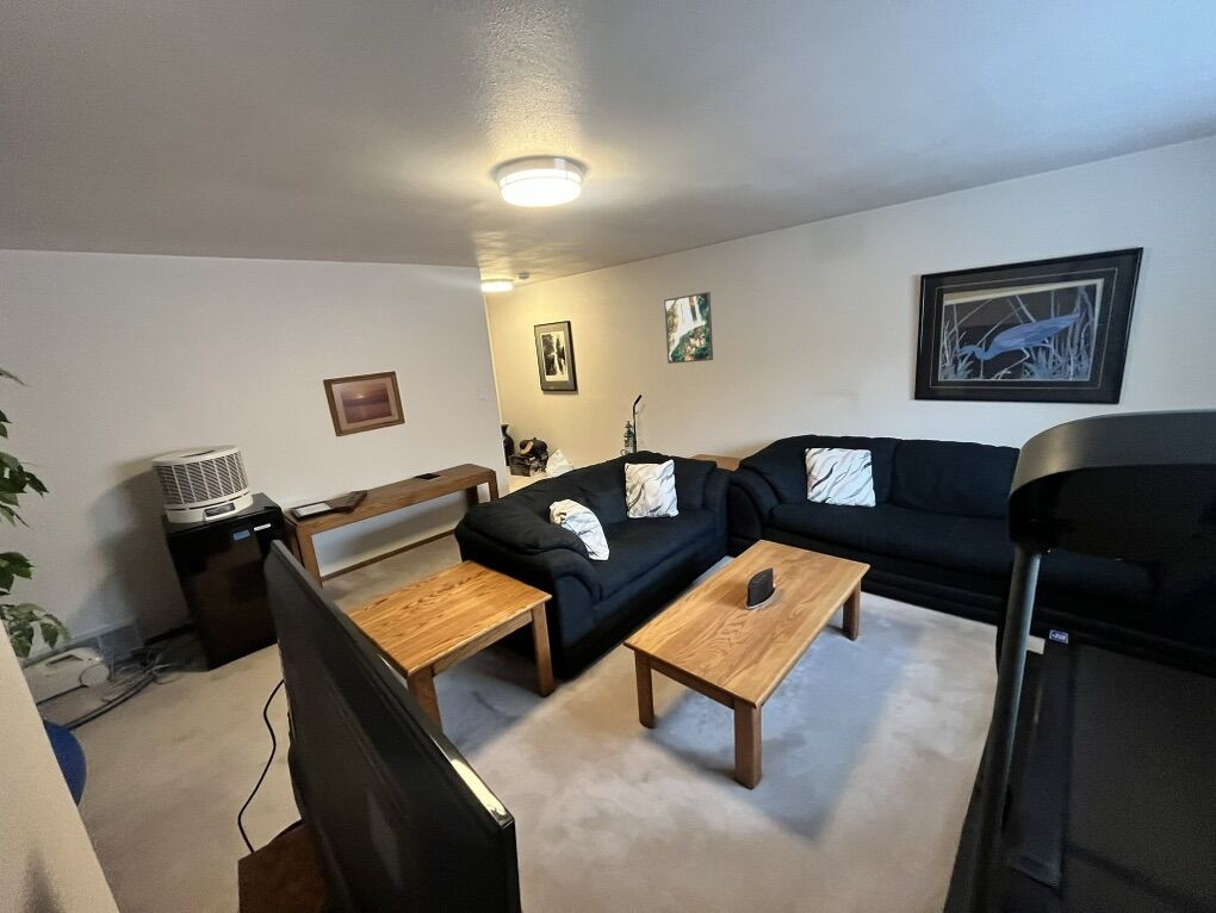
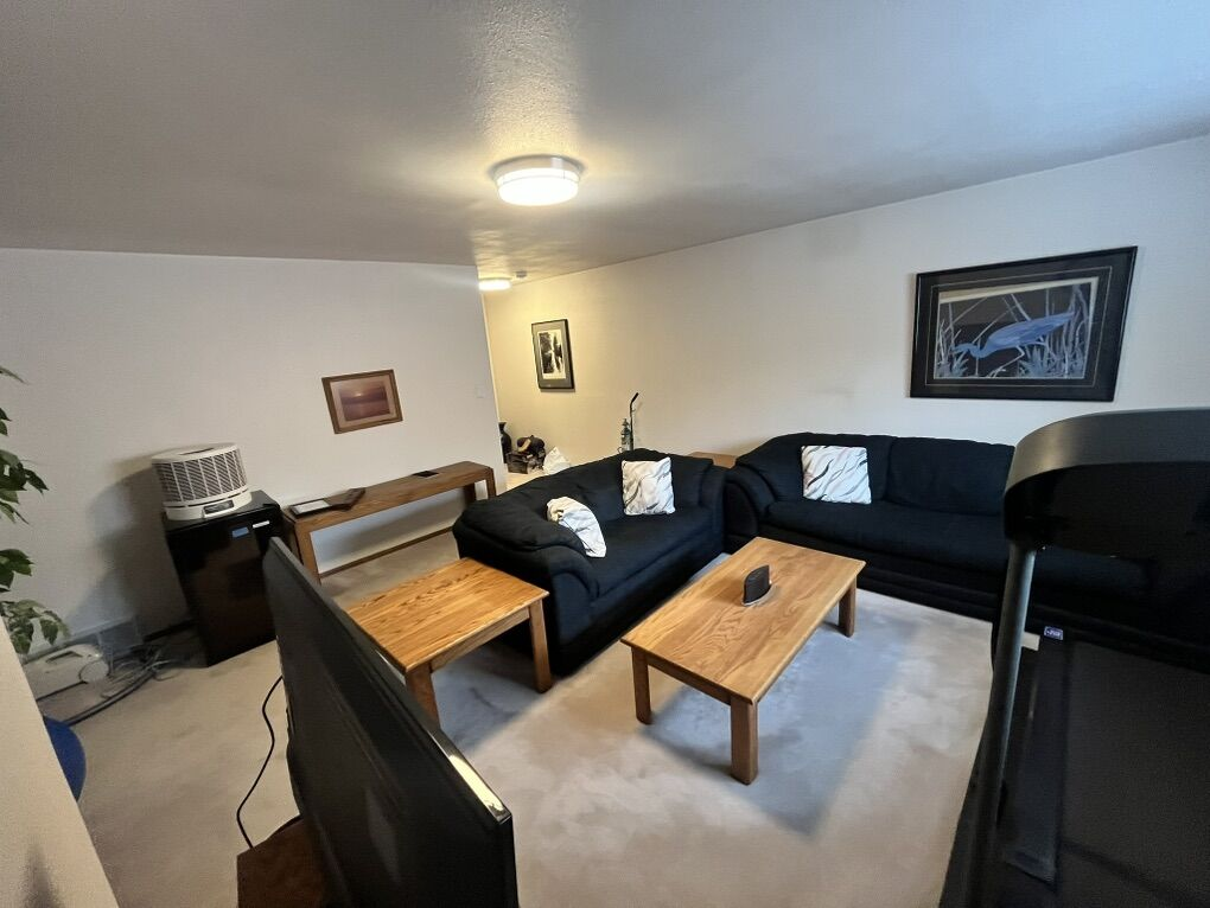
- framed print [663,291,714,365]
